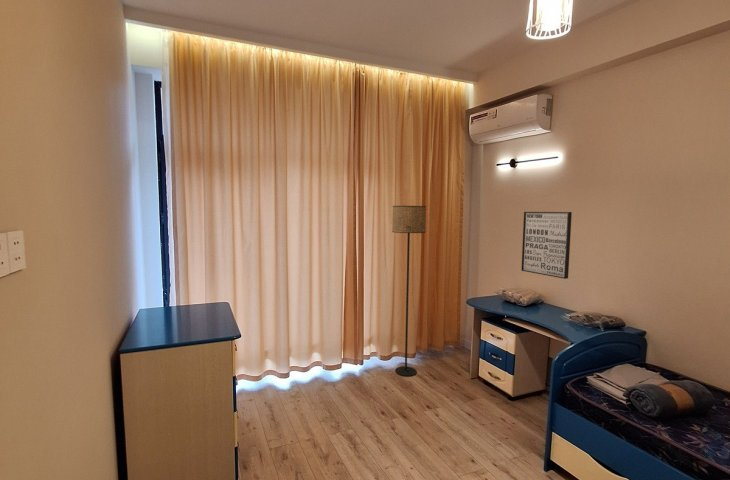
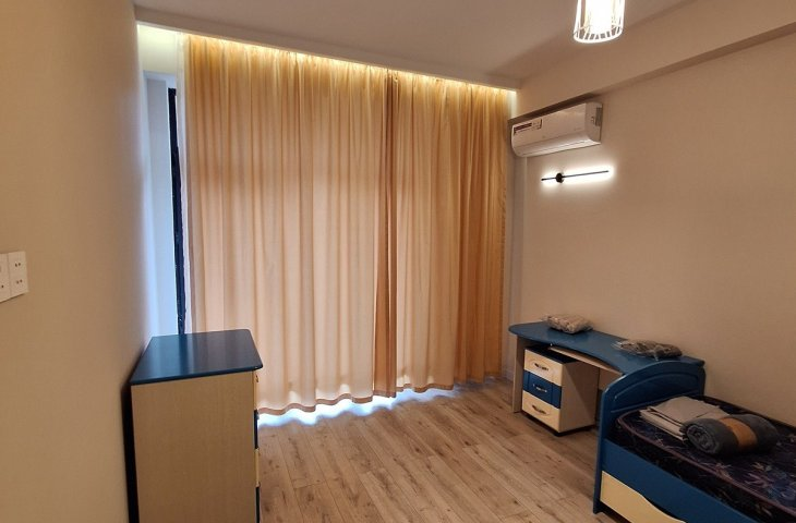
- floor lamp [391,205,427,377]
- wall art [520,211,573,280]
